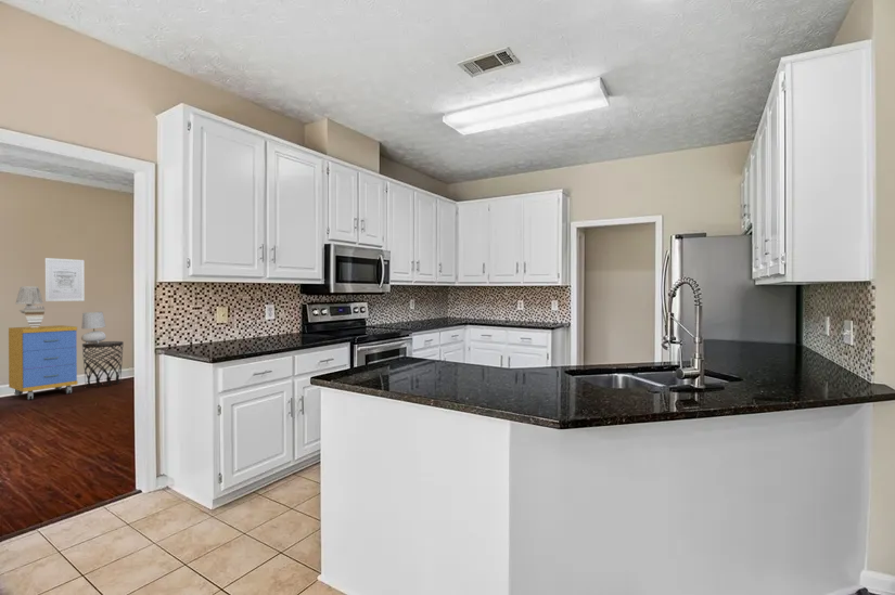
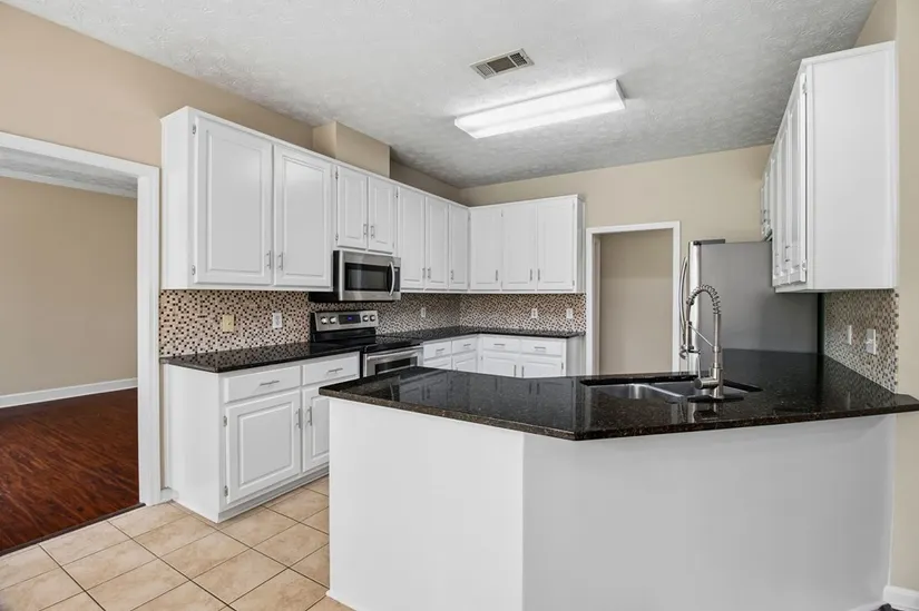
- wall art [44,257,86,302]
- table lamp [80,311,107,344]
- storage cabinet [8,324,79,401]
- side table [81,340,125,389]
- wall sconce [14,285,46,327]
